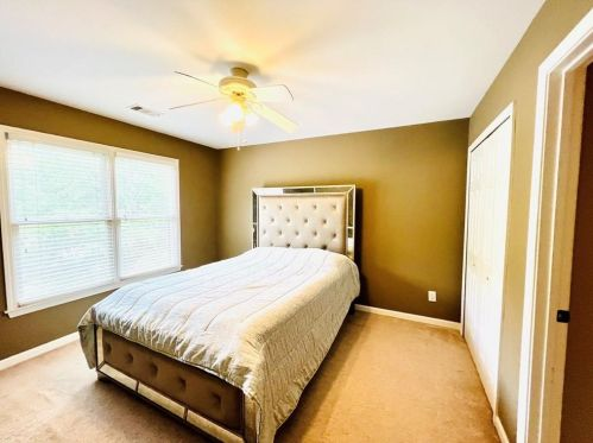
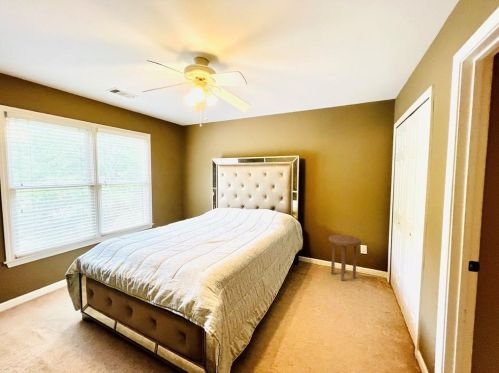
+ side table [328,234,362,282]
